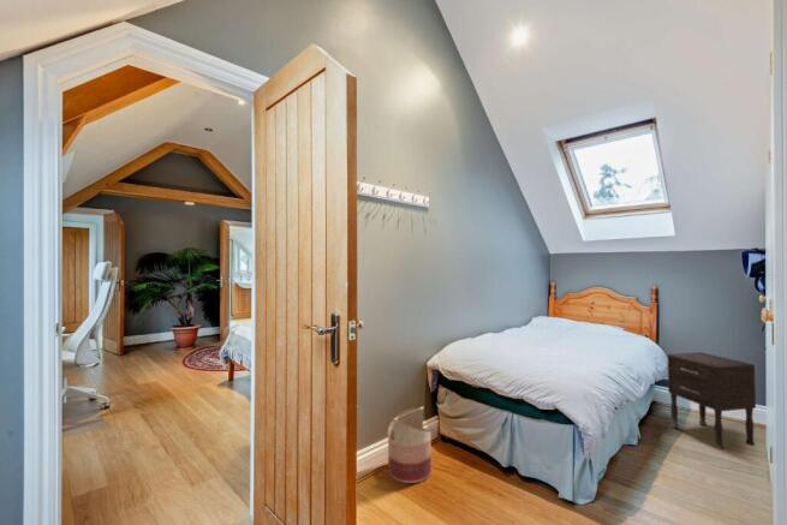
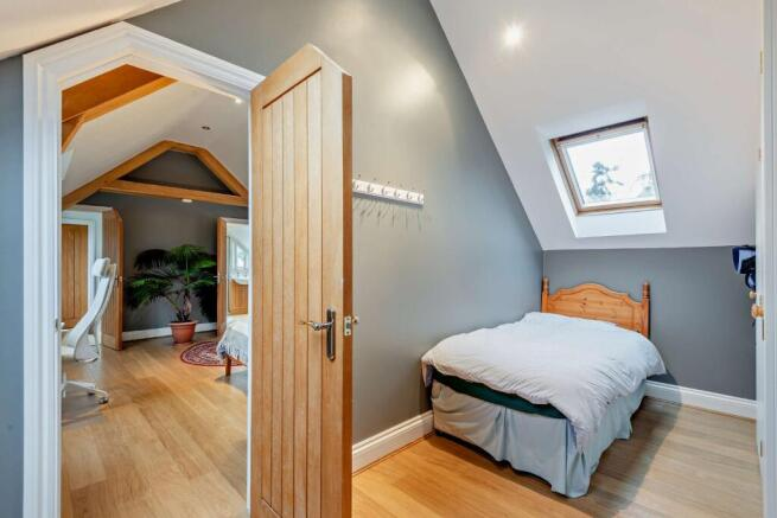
- basket [387,405,433,484]
- nightstand [667,351,757,451]
